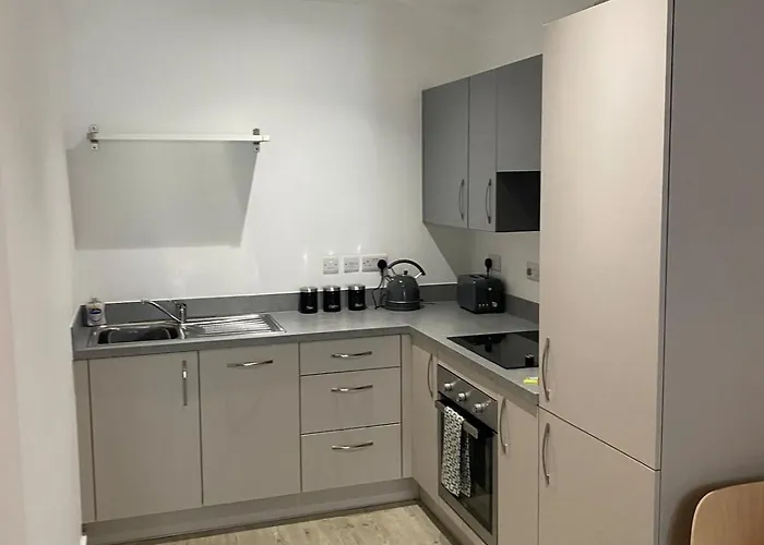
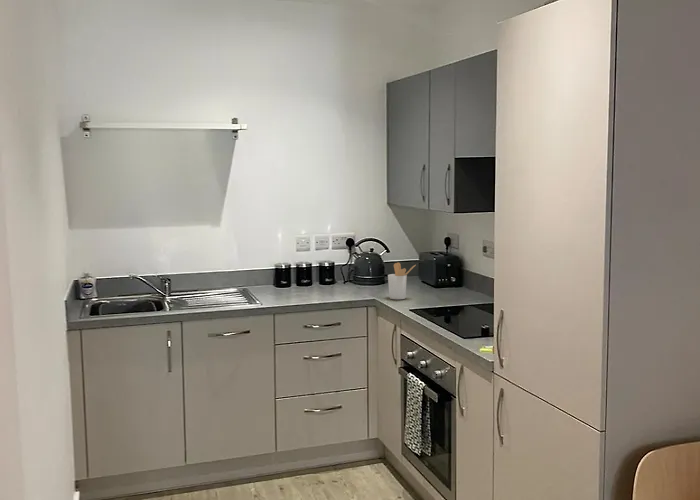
+ utensil holder [387,262,416,300]
